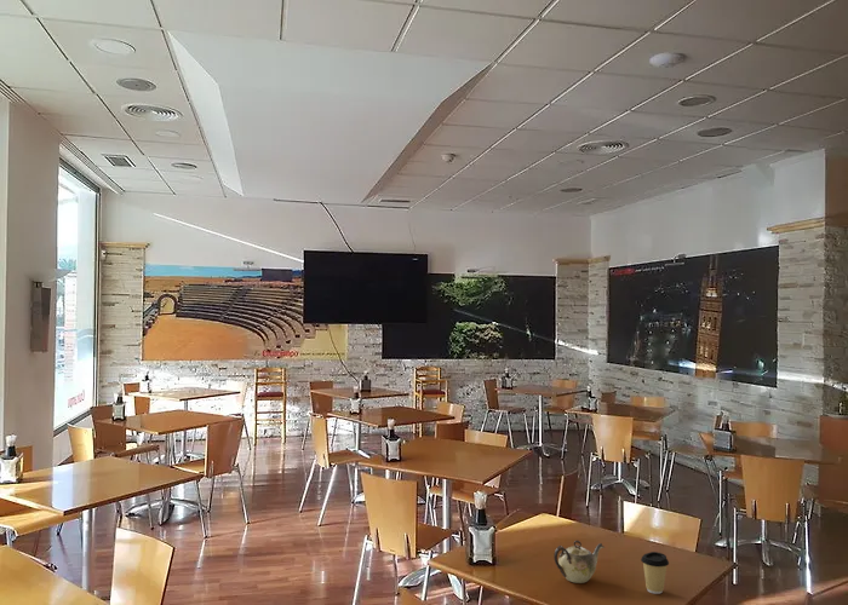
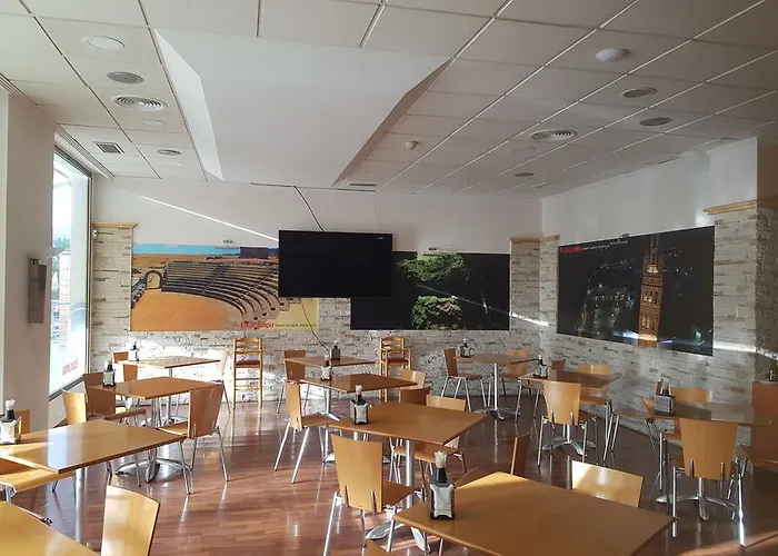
- coffee cup [640,551,670,595]
- teapot [552,540,606,584]
